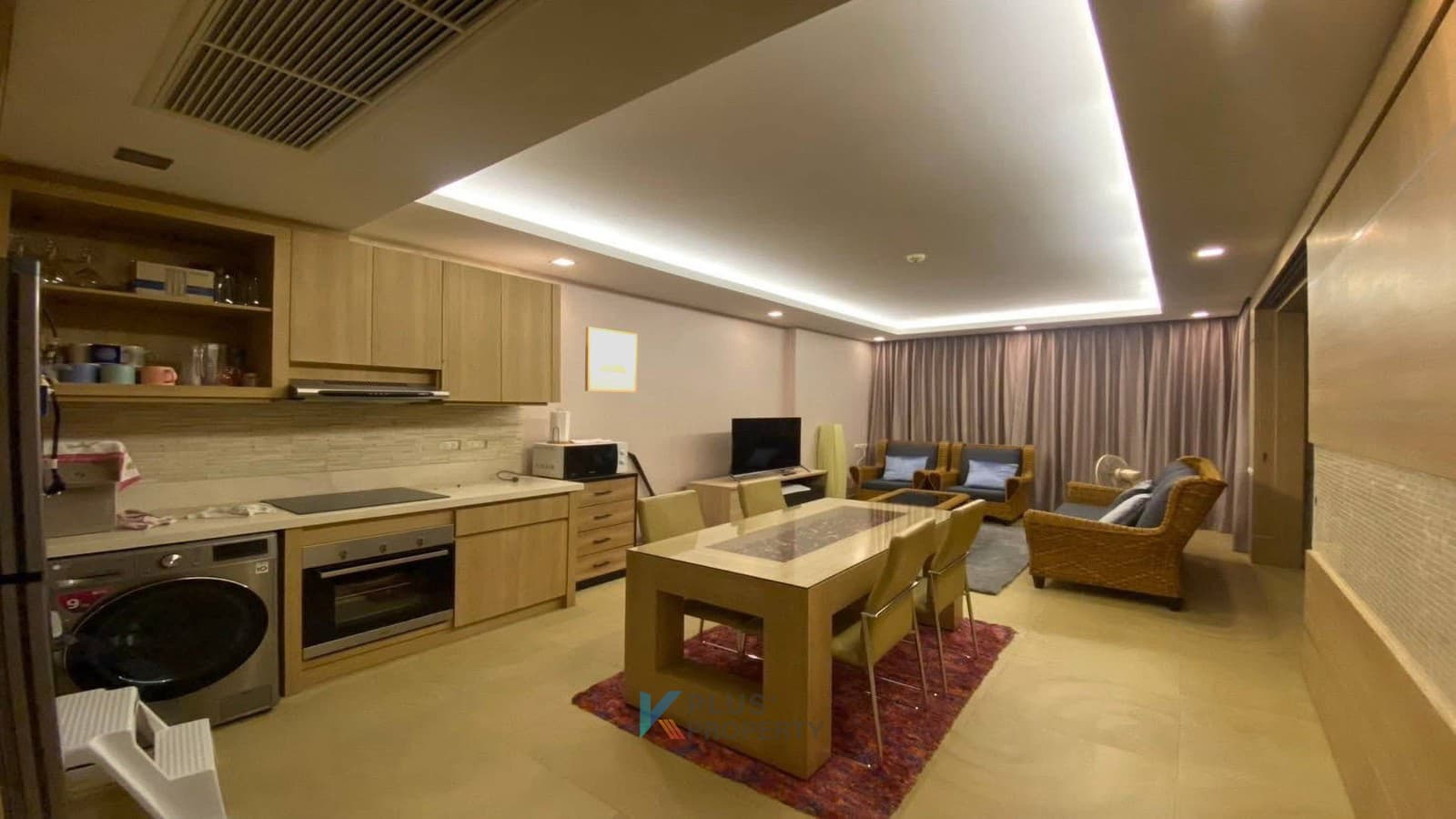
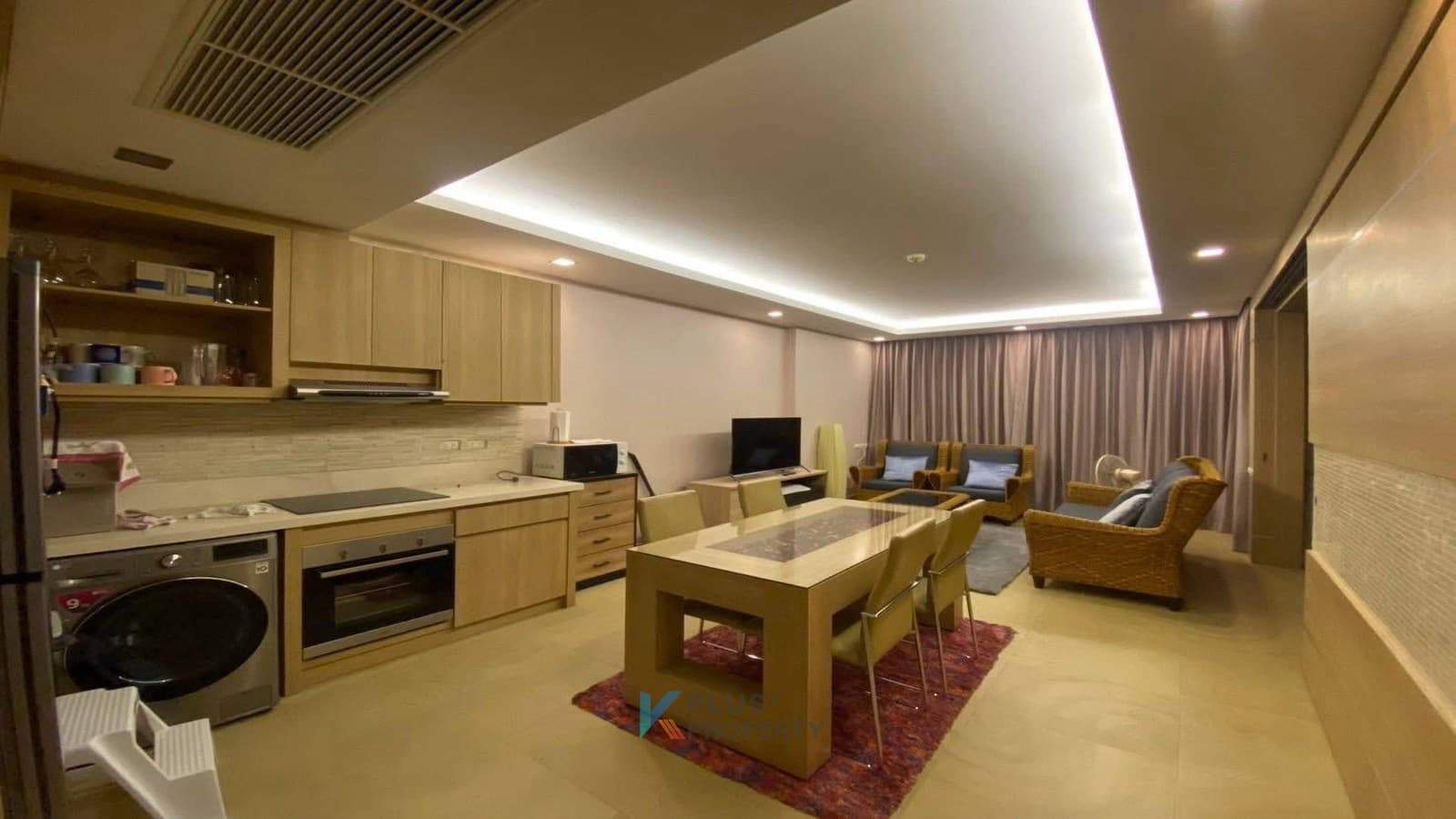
- wall art [584,326,638,394]
